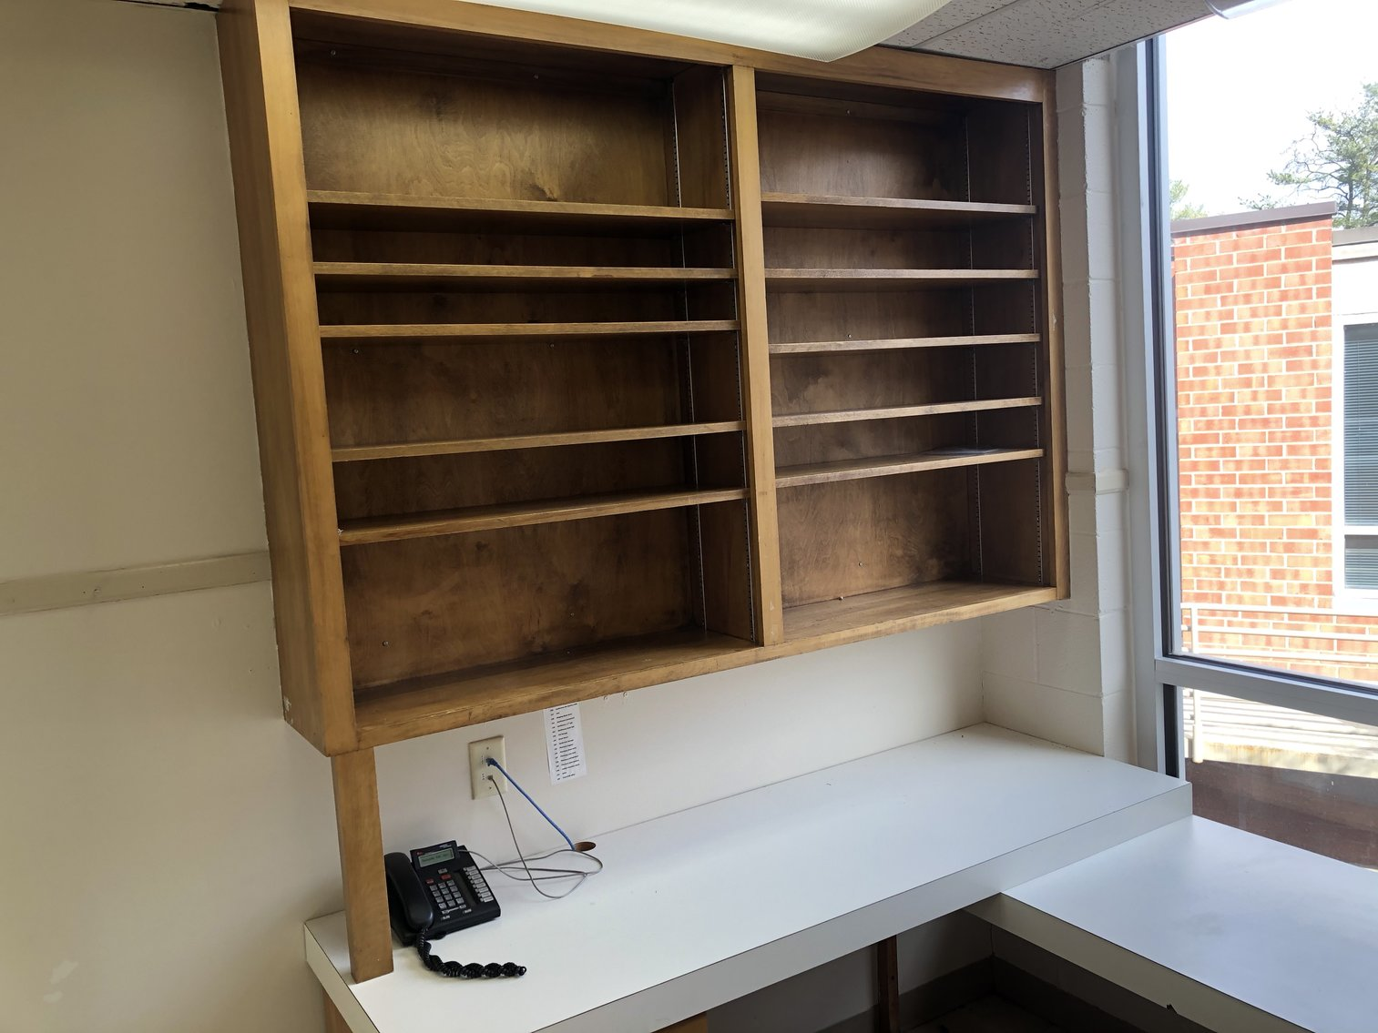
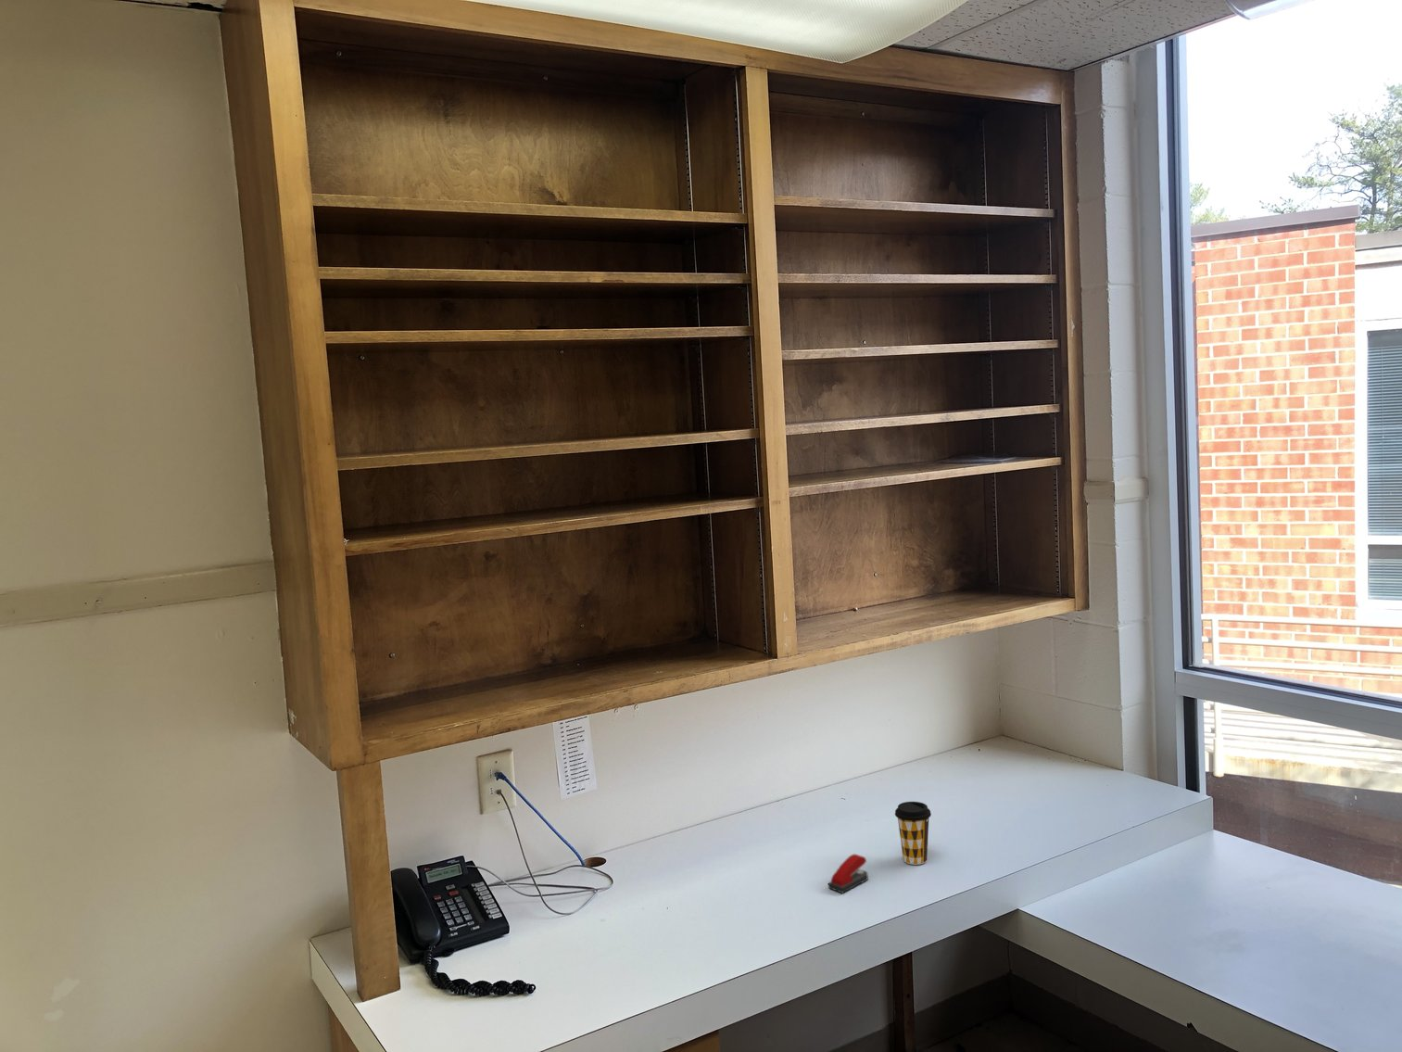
+ stapler [828,853,869,894]
+ coffee cup [894,801,932,865]
